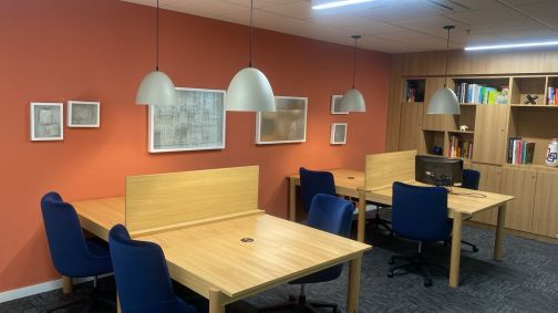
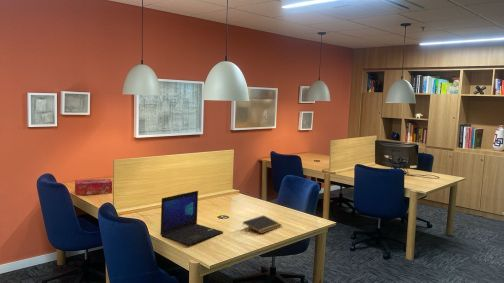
+ tissue box [74,178,113,196]
+ laptop [159,190,224,246]
+ notepad [242,215,283,235]
